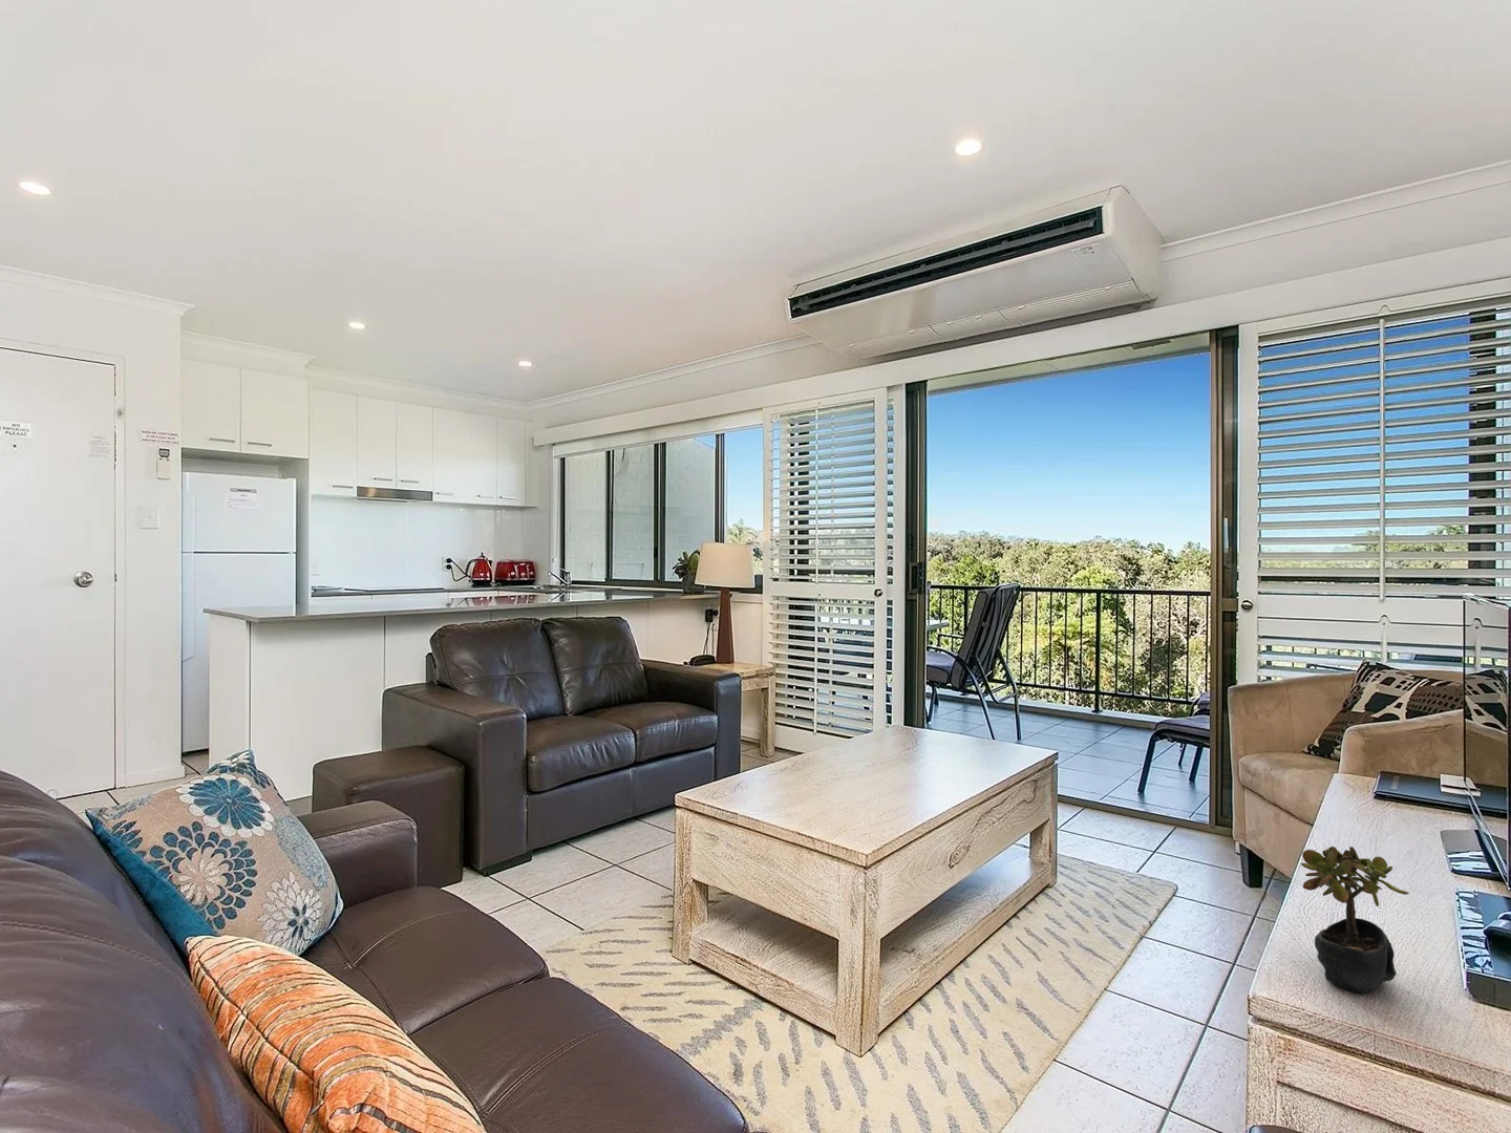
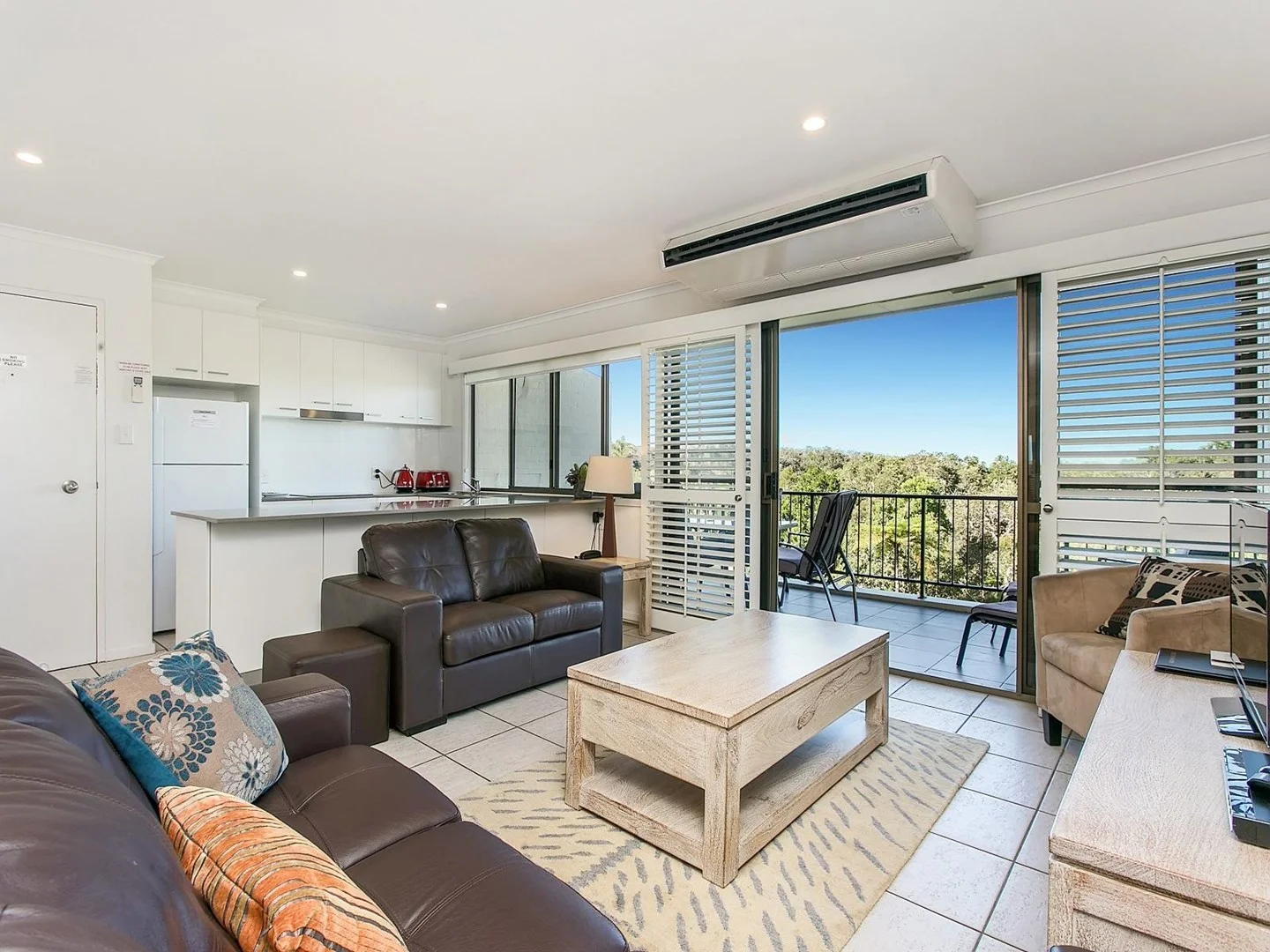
- succulent plant [1300,845,1410,995]
